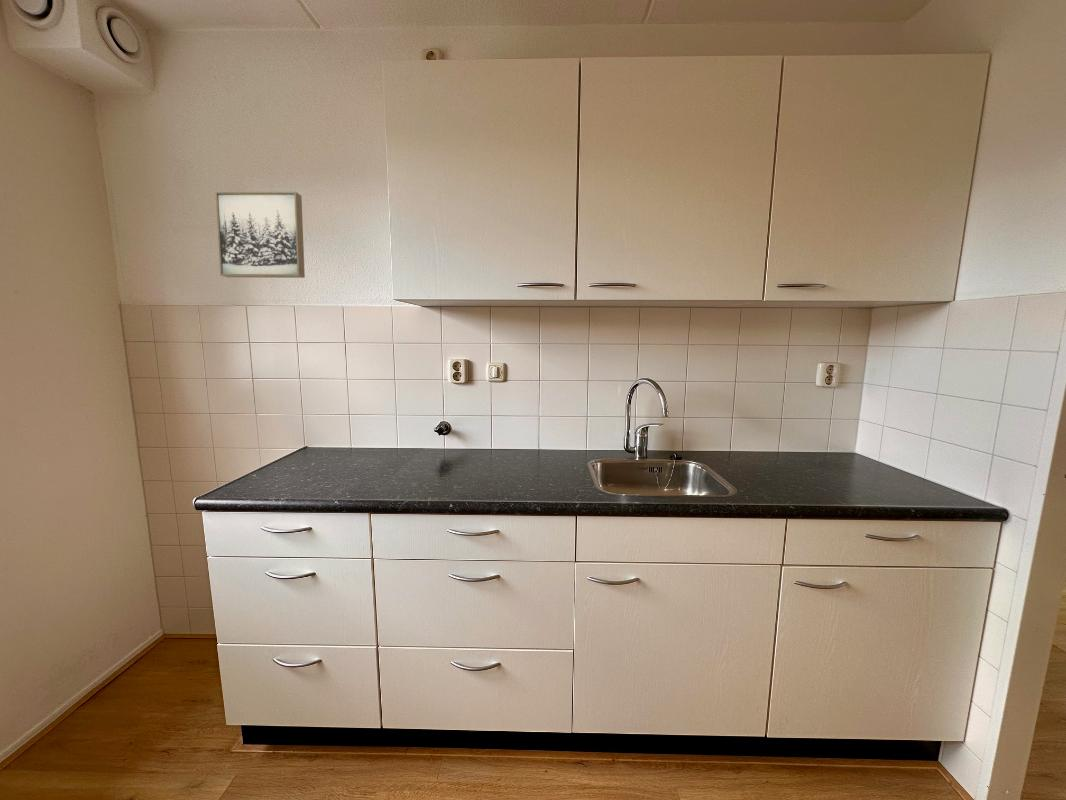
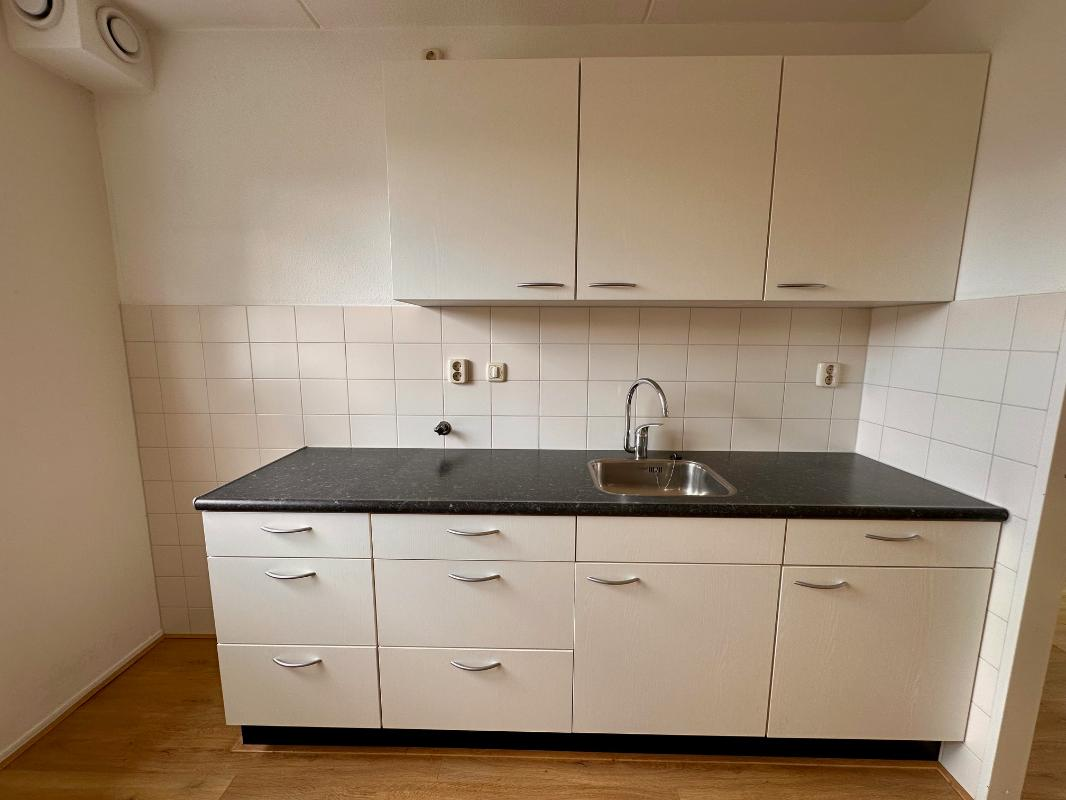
- wall art [214,191,306,279]
